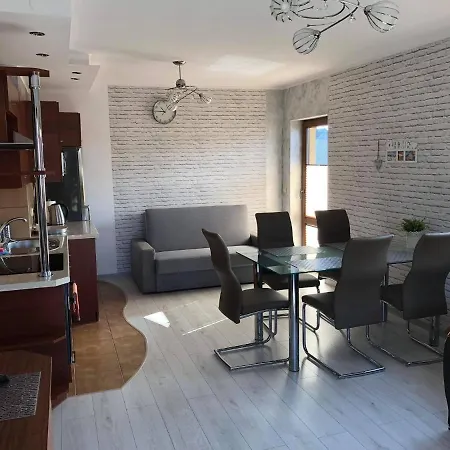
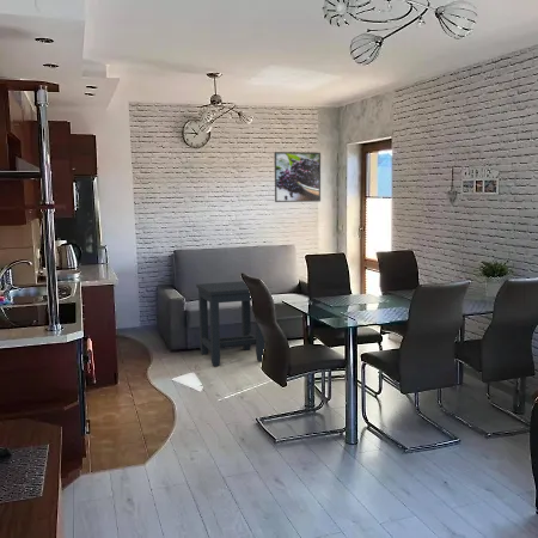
+ side table [195,280,264,367]
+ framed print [274,151,322,203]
